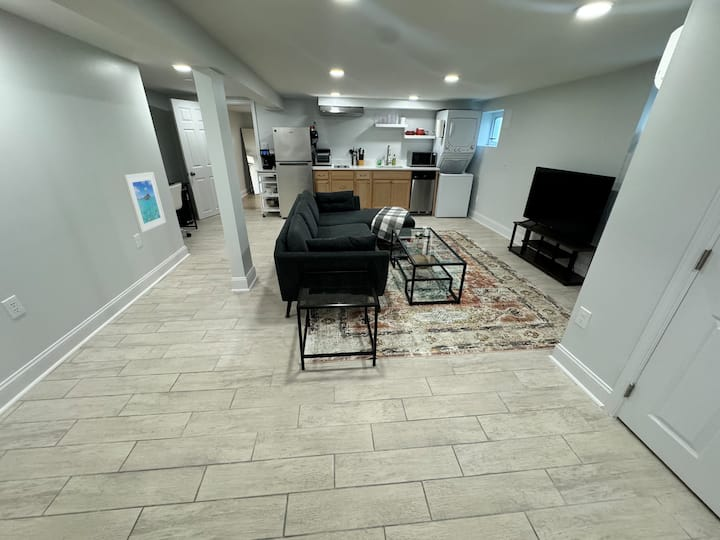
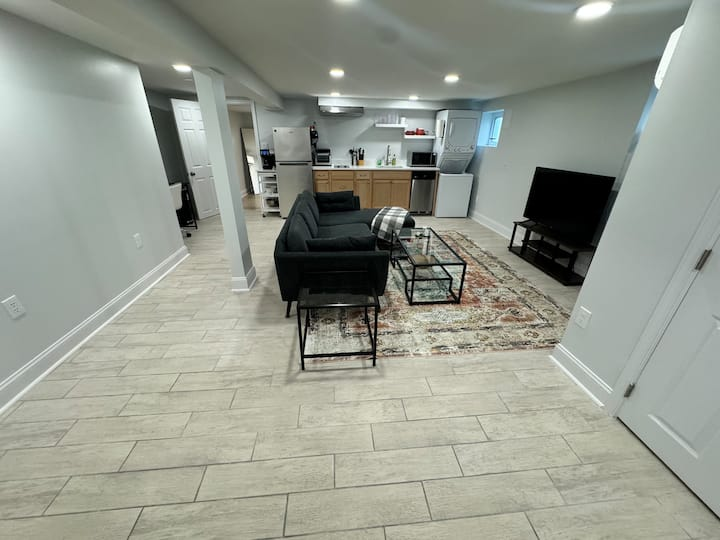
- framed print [122,171,167,234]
